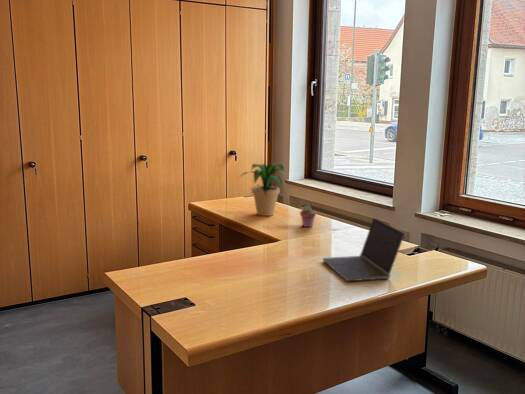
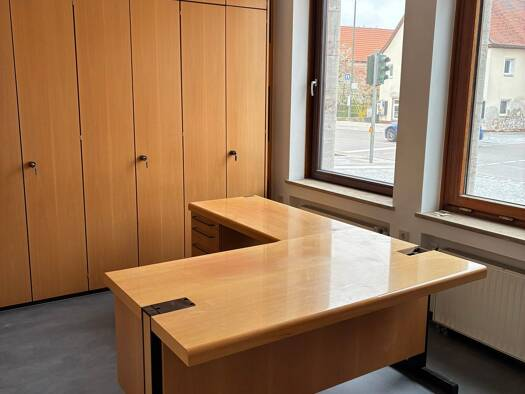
- potted succulent [299,204,317,228]
- laptop computer [322,217,406,282]
- potted plant [240,162,289,217]
